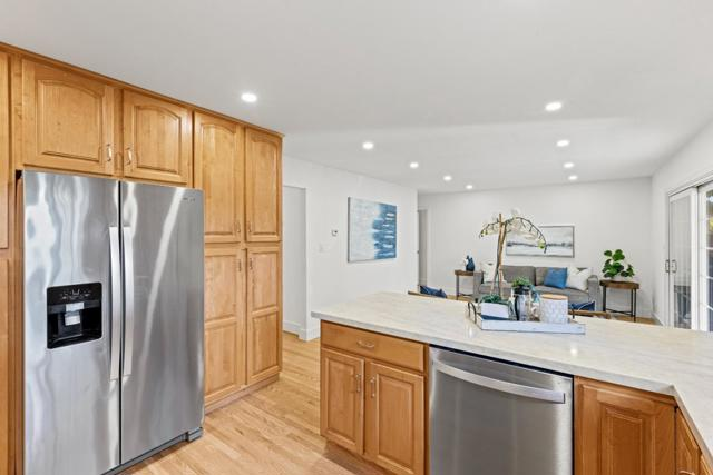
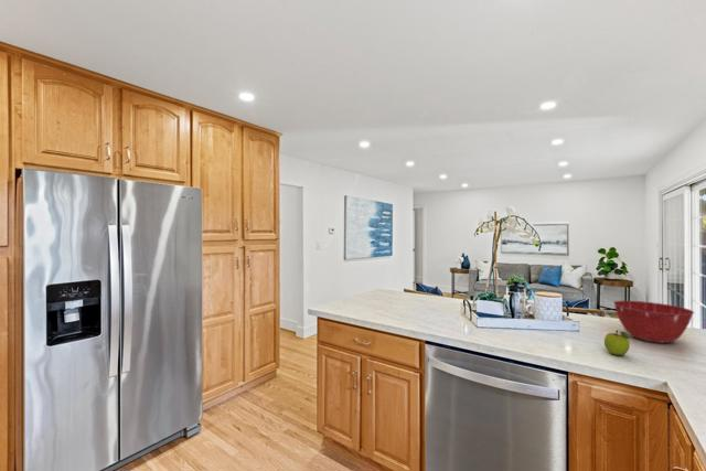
+ mixing bowl [612,300,695,344]
+ fruit [603,330,632,356]
